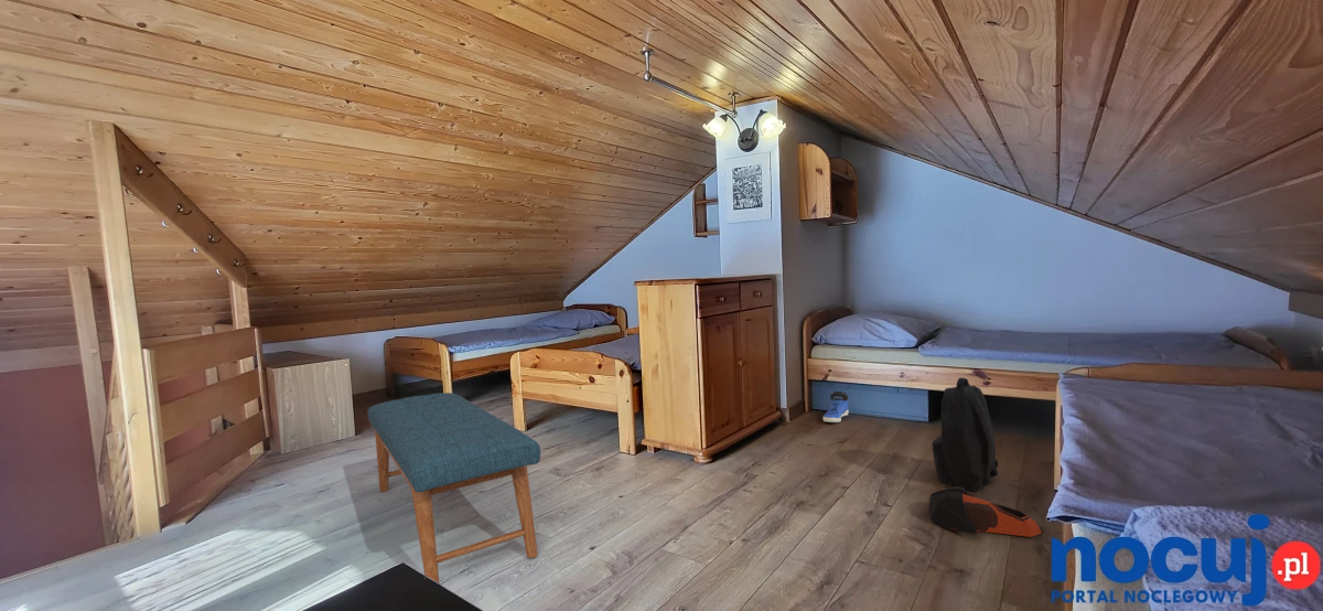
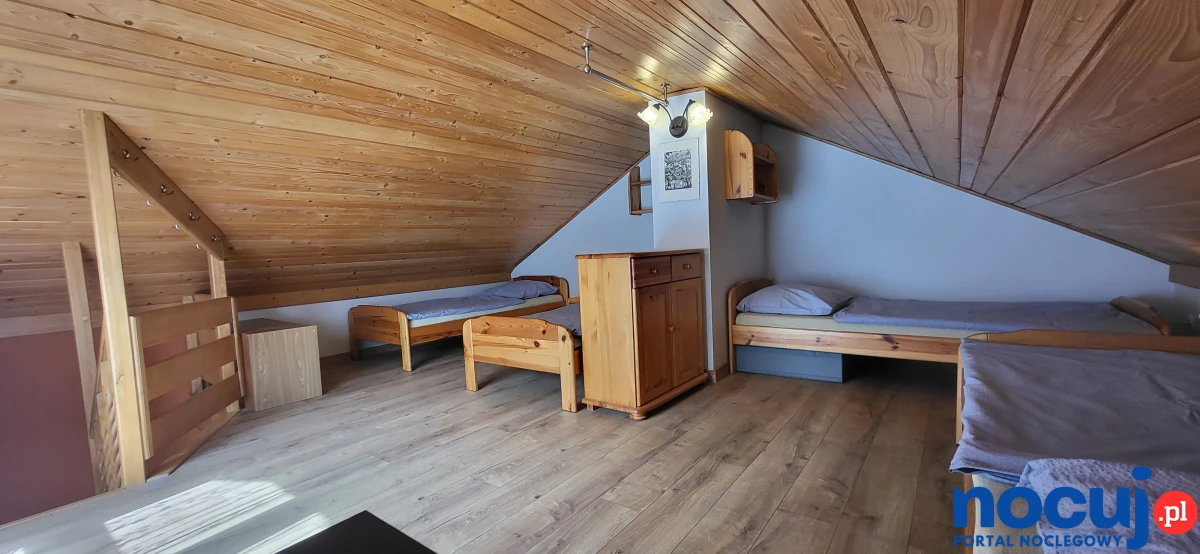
- sneaker [822,390,850,424]
- bag [928,485,1042,538]
- bench [366,392,541,585]
- backpack [932,376,999,492]
